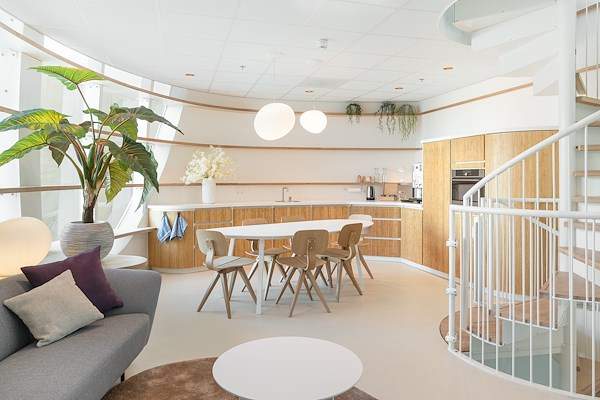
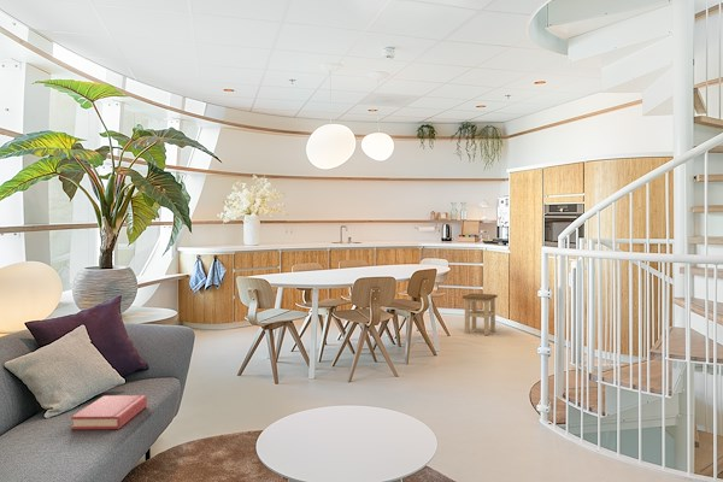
+ stool [462,292,499,336]
+ hardback book [70,394,148,430]
